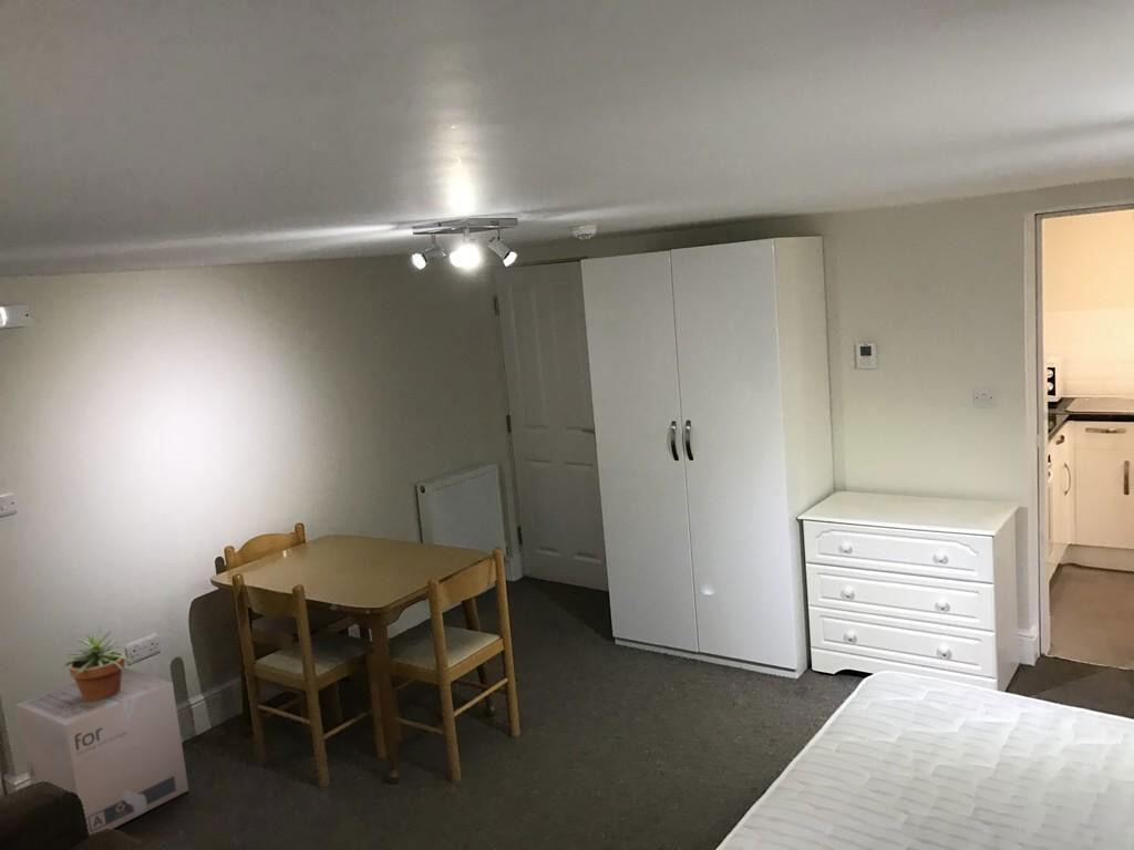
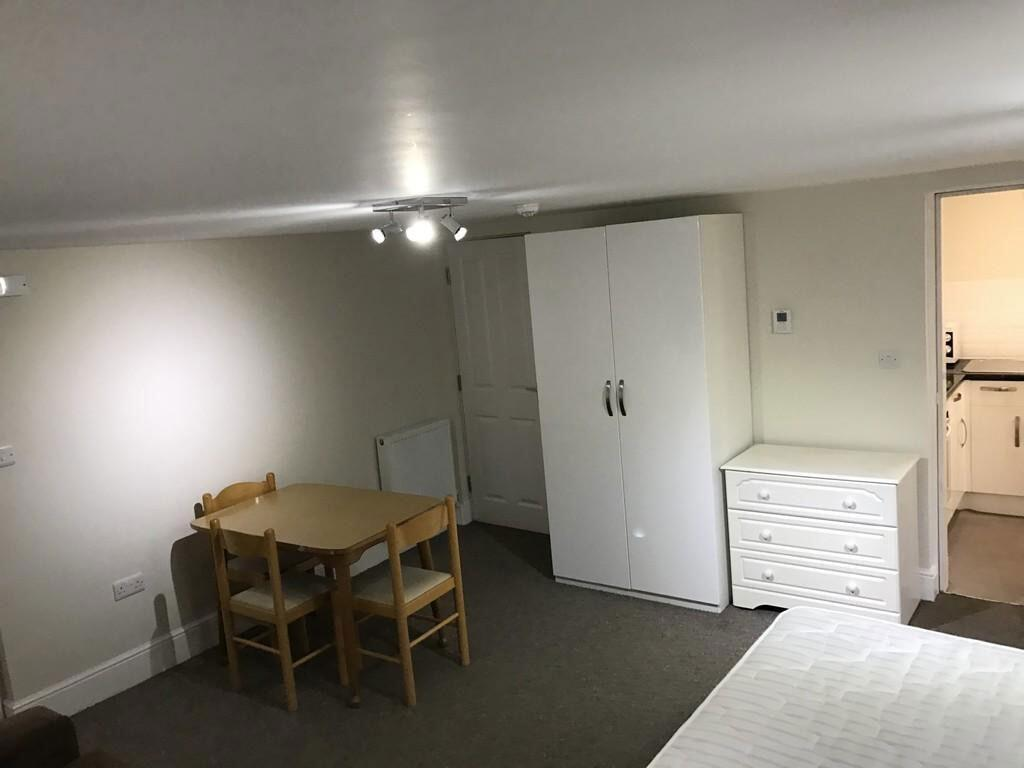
- potted plant [62,624,134,702]
- cardboard box [14,666,189,836]
